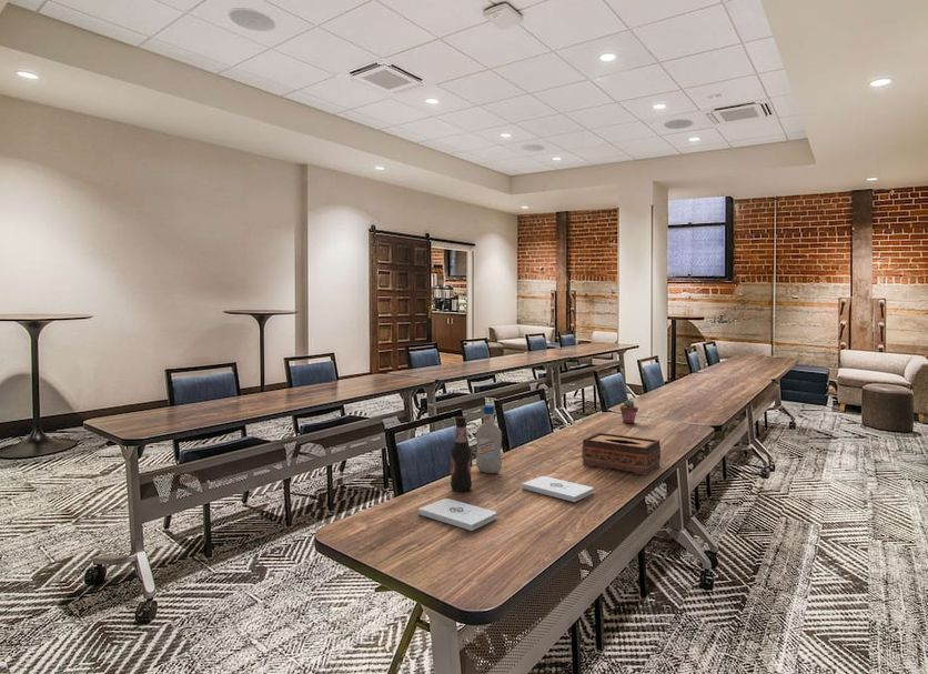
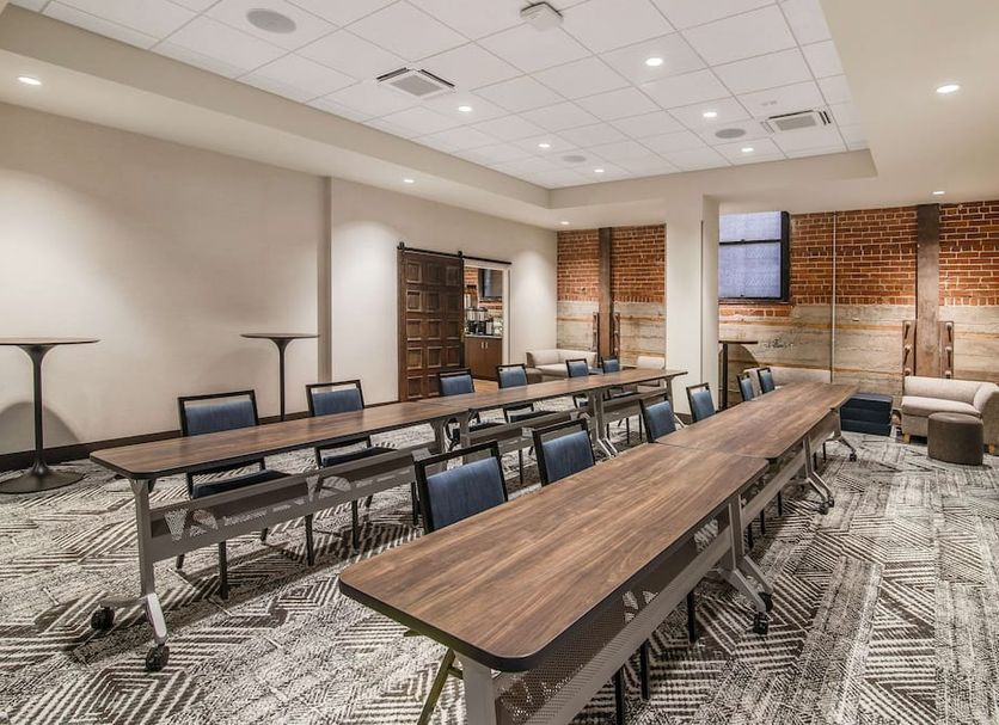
- bottle [450,415,473,492]
- potted succulent [619,399,639,424]
- bottle [475,404,503,474]
- tissue box [581,432,662,476]
- notepad [417,497,497,532]
- notepad [521,475,594,503]
